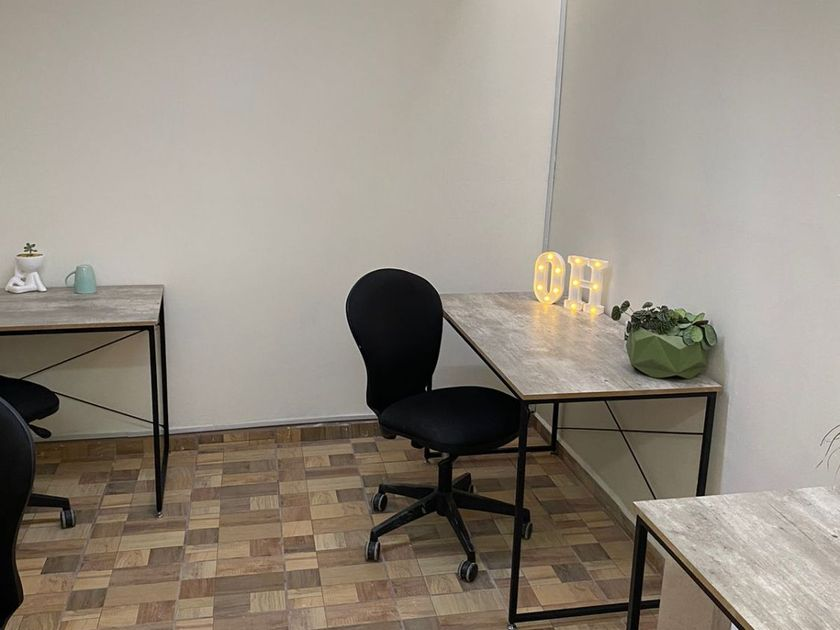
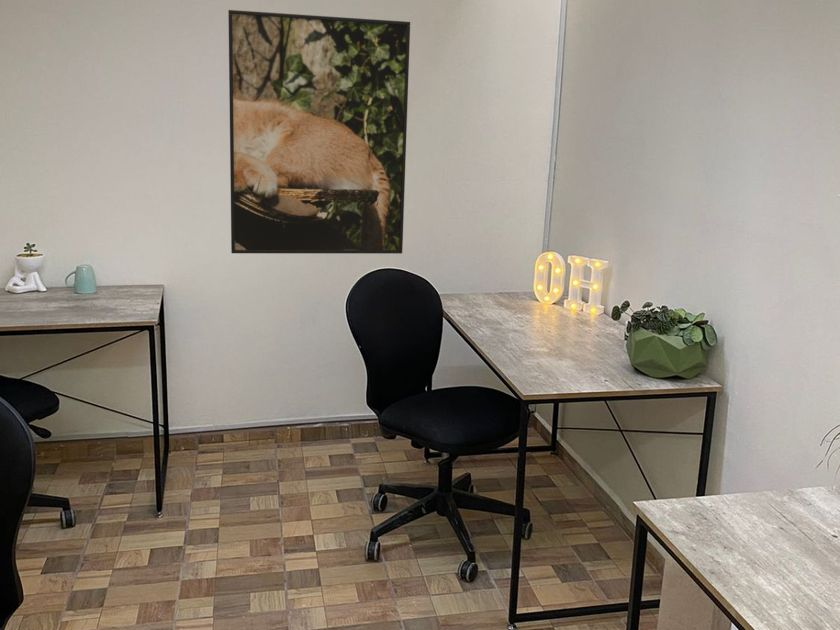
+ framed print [227,9,411,255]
